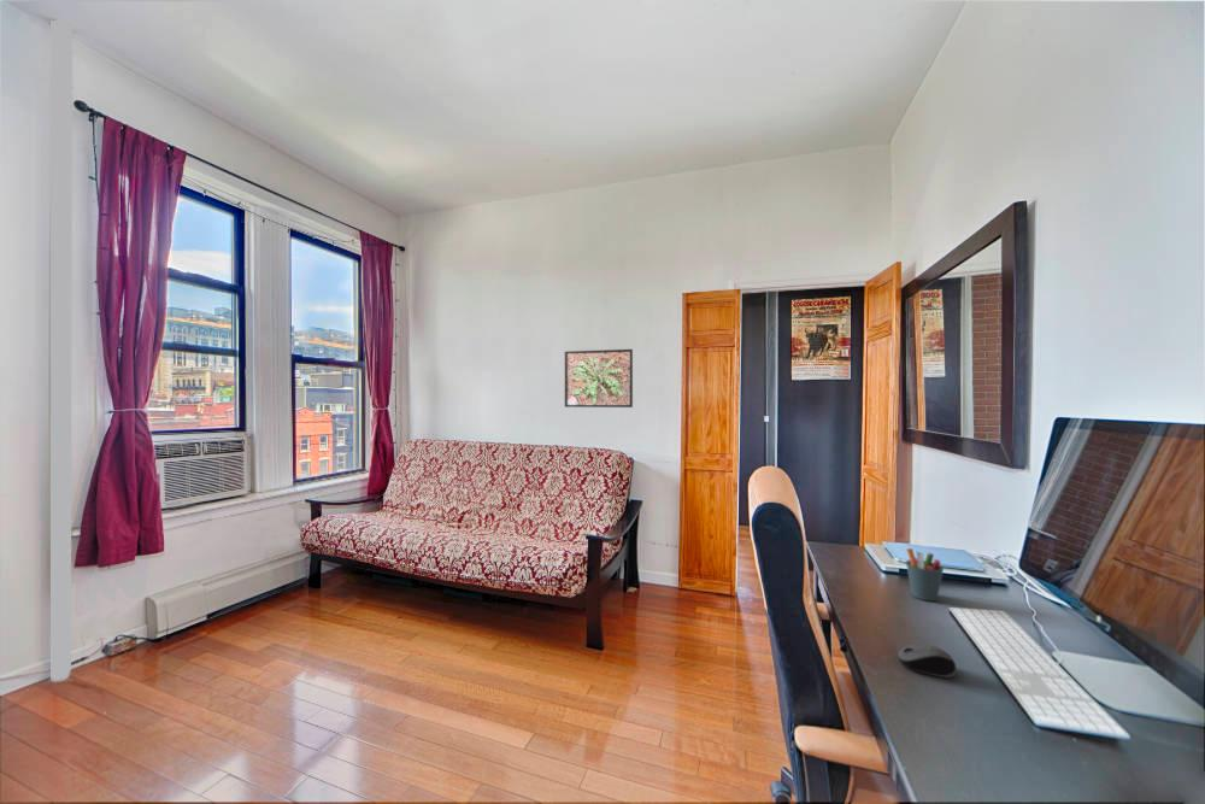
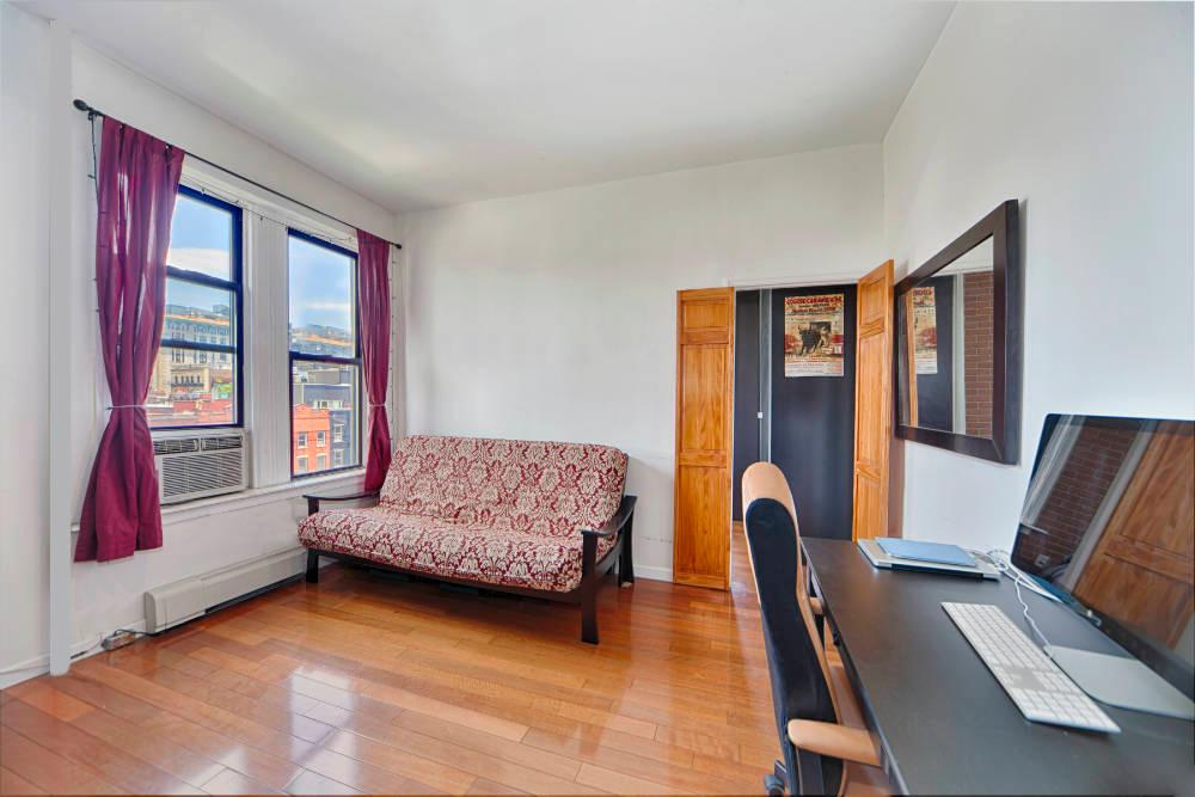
- computer mouse [897,642,957,679]
- pen holder [905,547,945,603]
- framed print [564,348,634,409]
